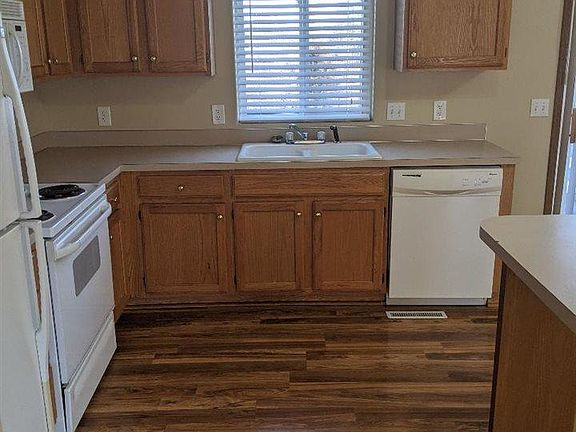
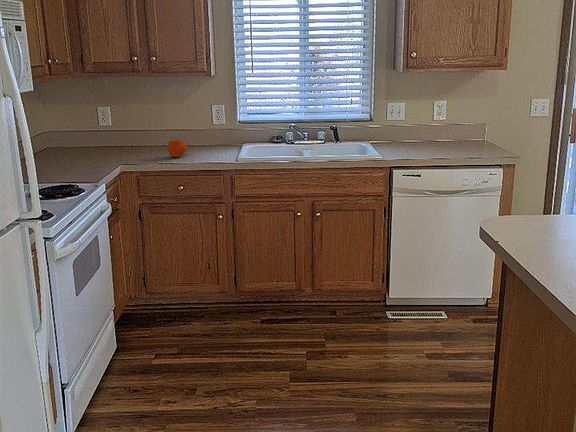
+ fruit [167,138,187,158]
